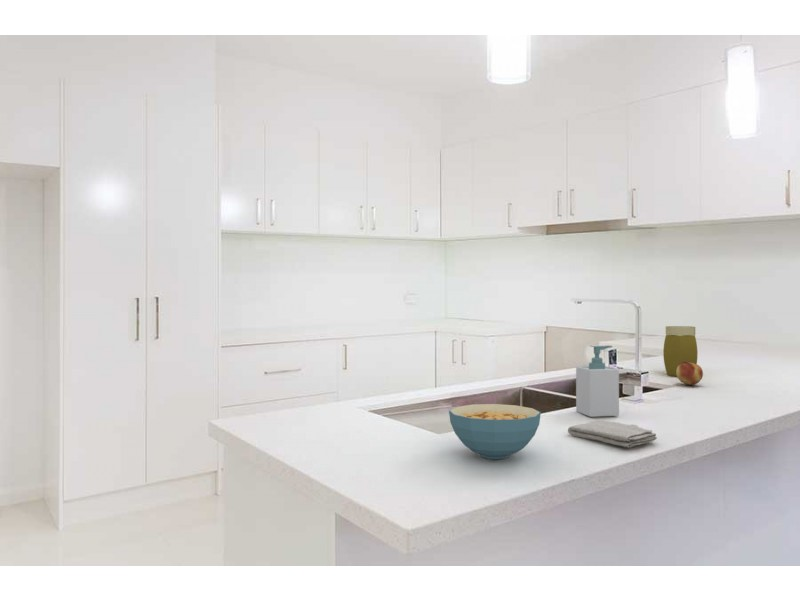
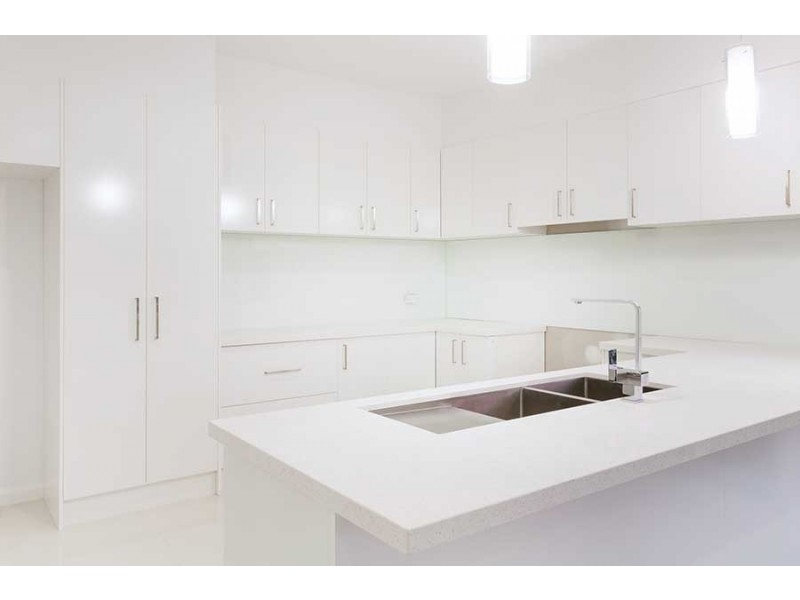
- jar [662,325,698,377]
- washcloth [567,419,658,449]
- soap bottle [575,345,620,418]
- cereal bowl [448,403,542,460]
- fruit [676,362,704,386]
